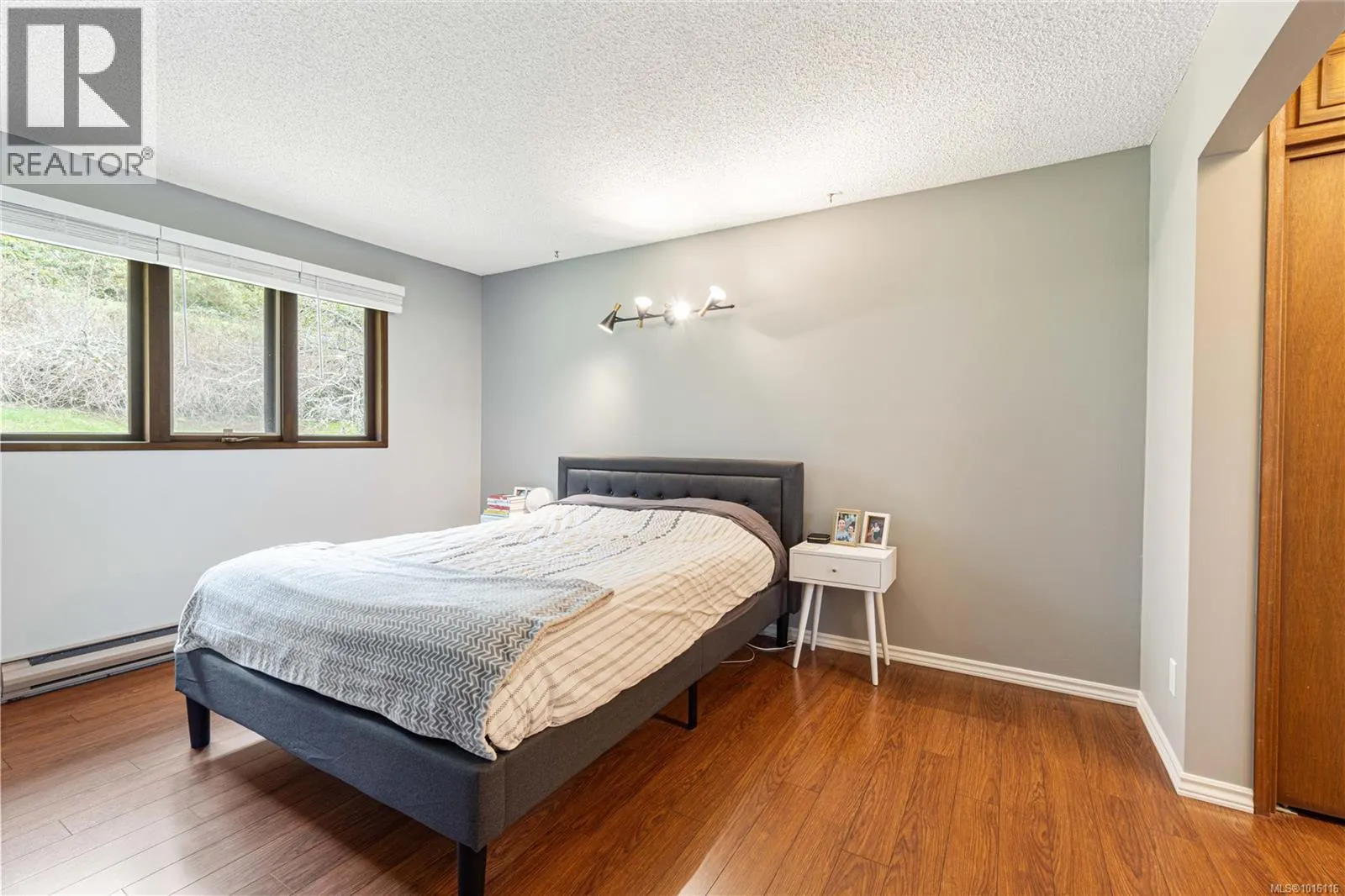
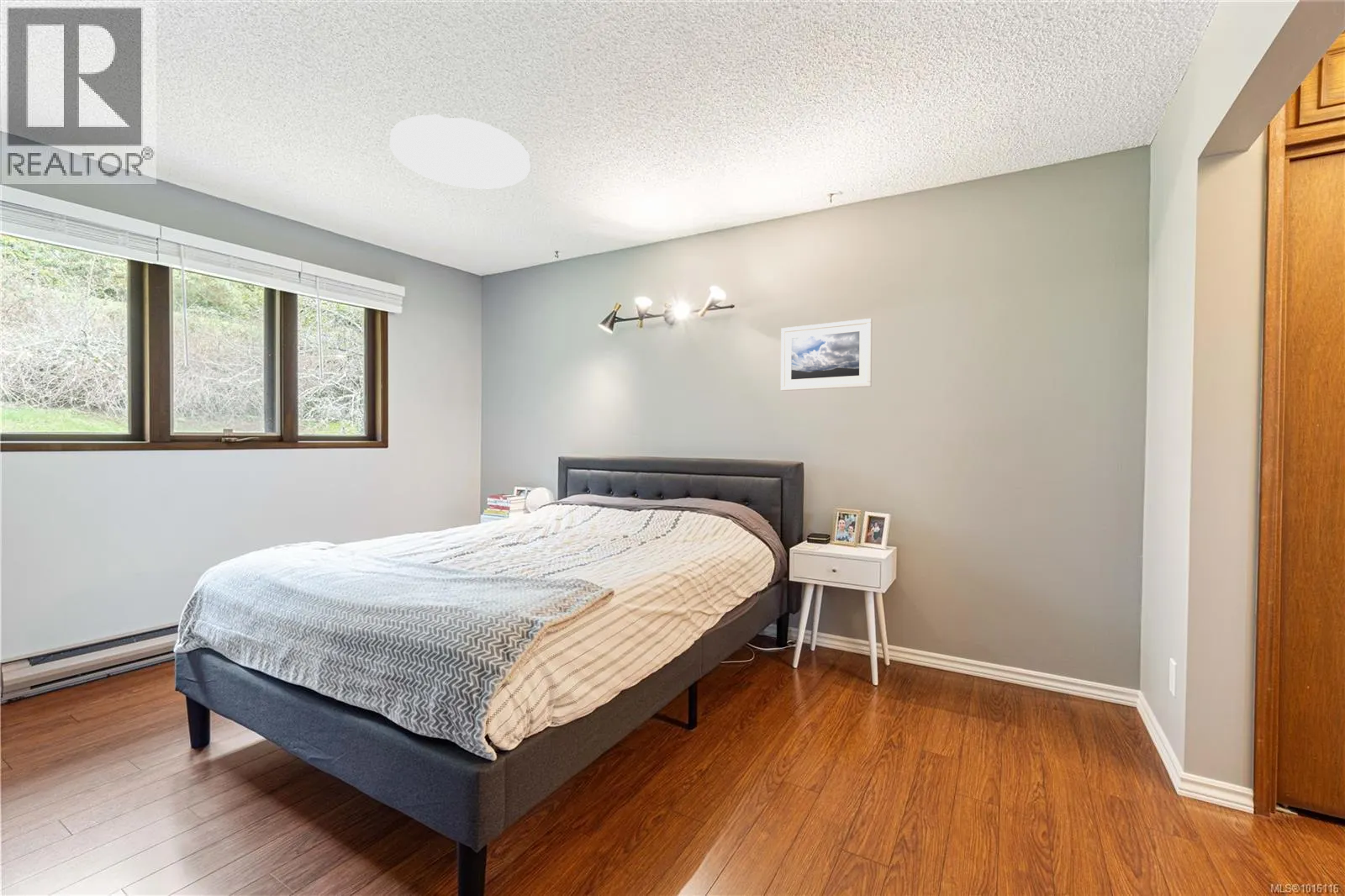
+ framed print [780,318,873,392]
+ ceiling light [389,113,530,190]
